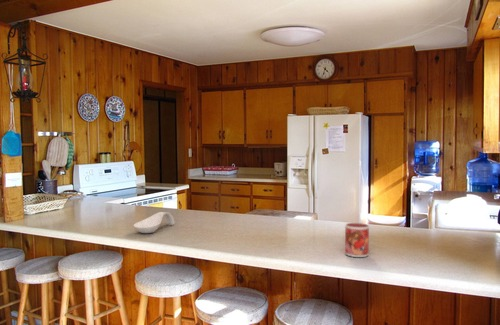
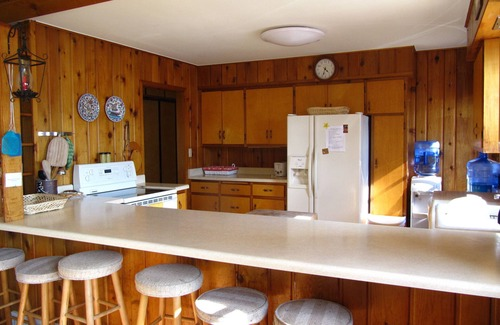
- spoon rest [132,211,176,234]
- mug [344,222,370,258]
